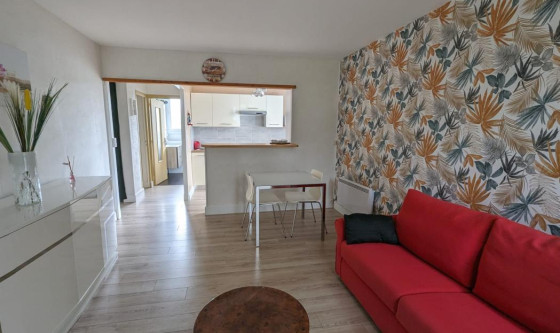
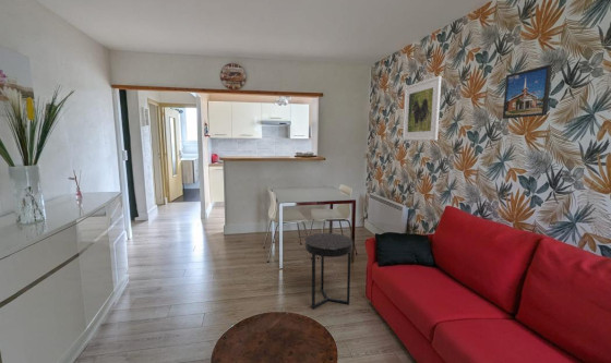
+ side table [304,232,354,310]
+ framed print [502,63,553,120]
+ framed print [402,75,443,142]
